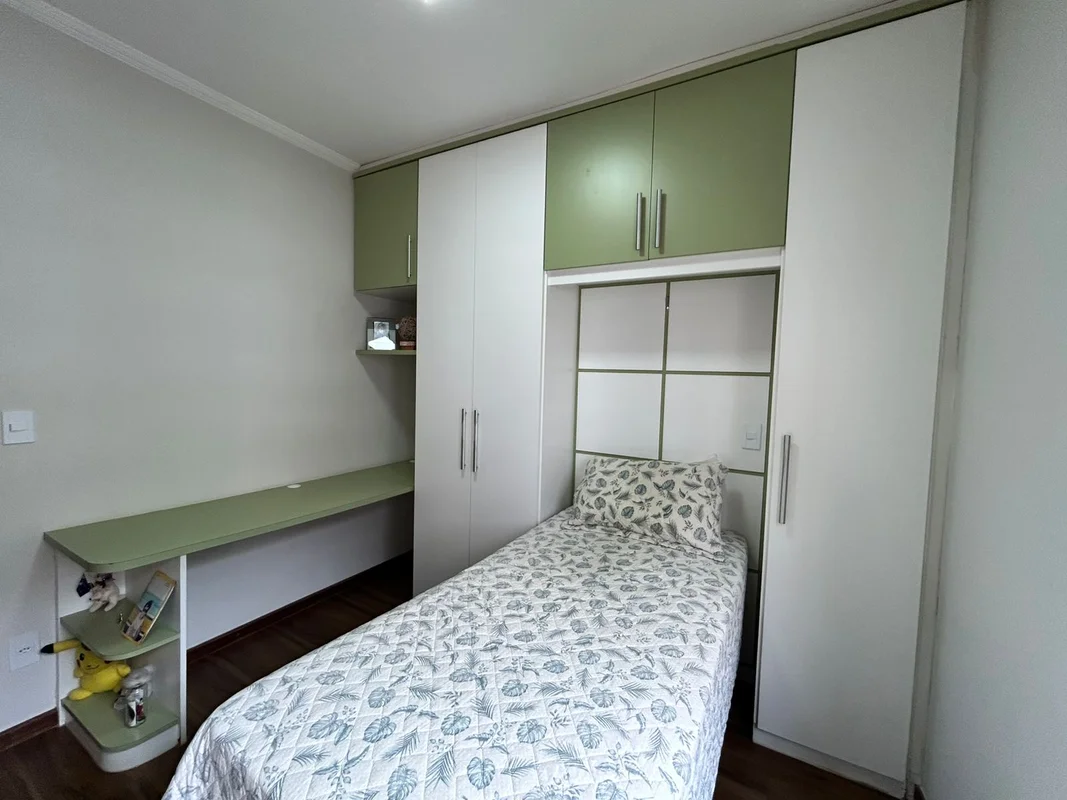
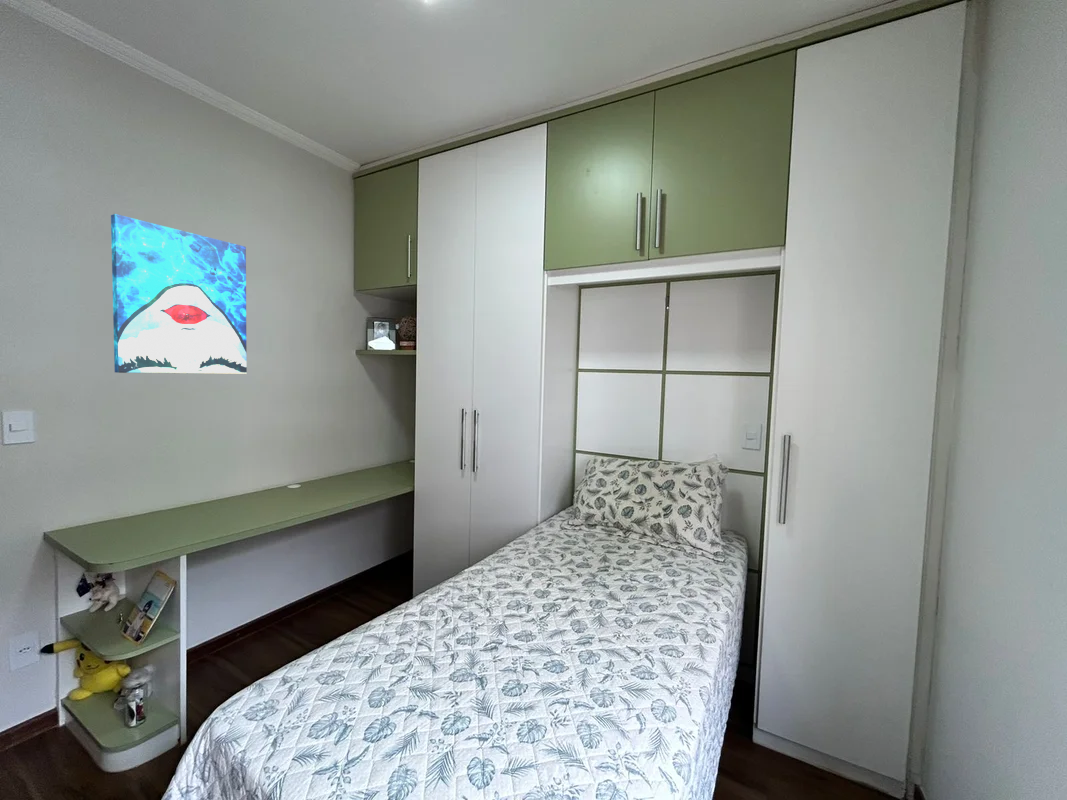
+ wall art [110,213,248,375]
